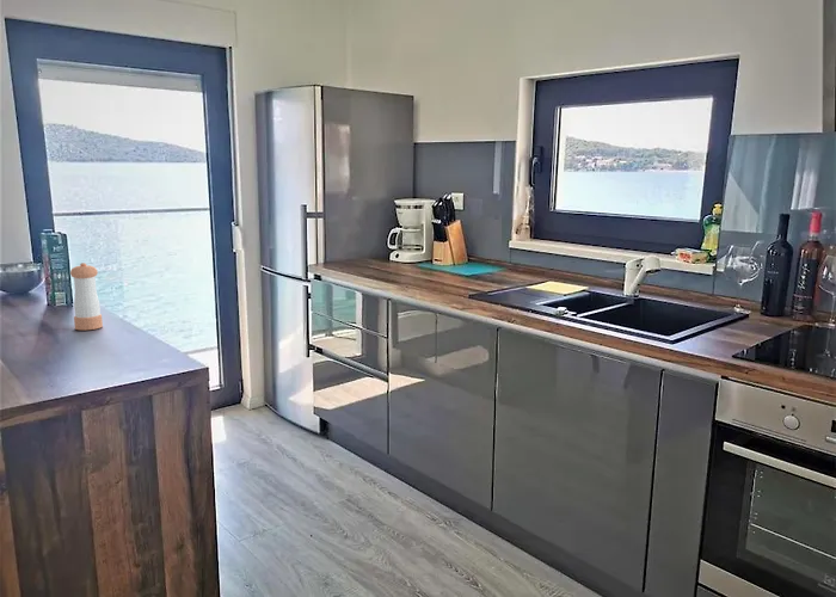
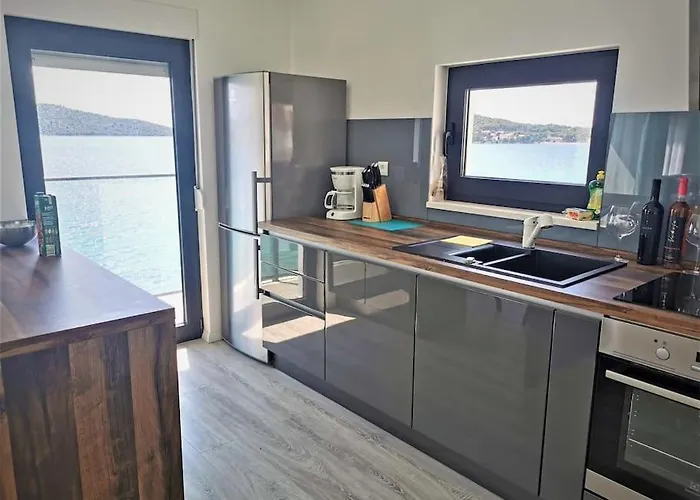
- pepper shaker [69,261,104,331]
